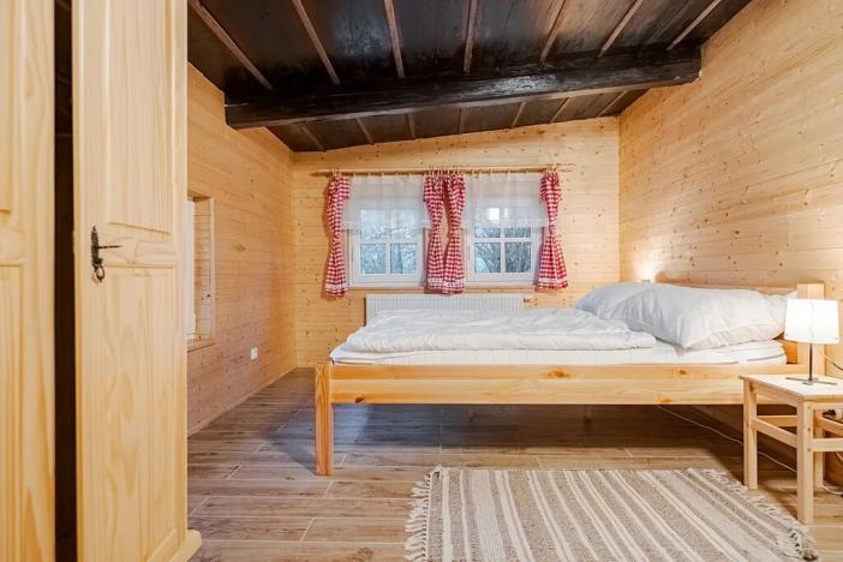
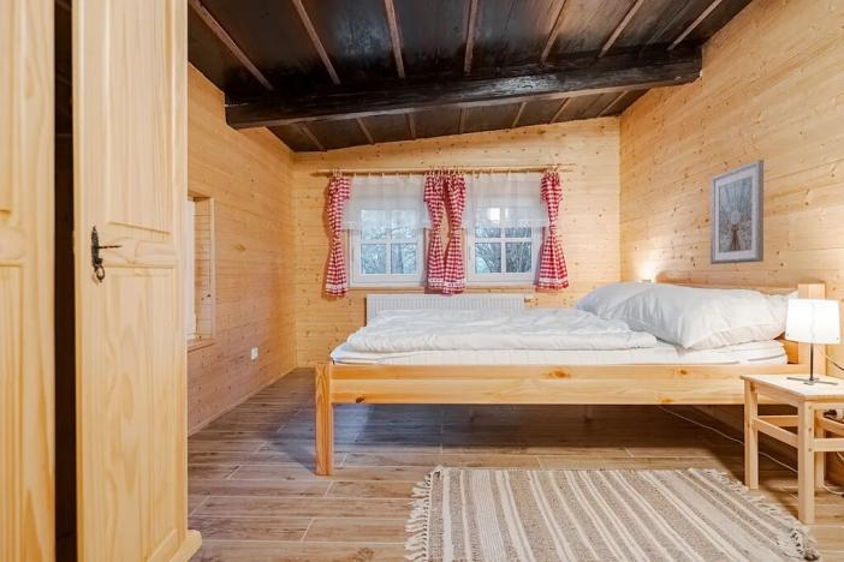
+ picture frame [709,159,765,265]
